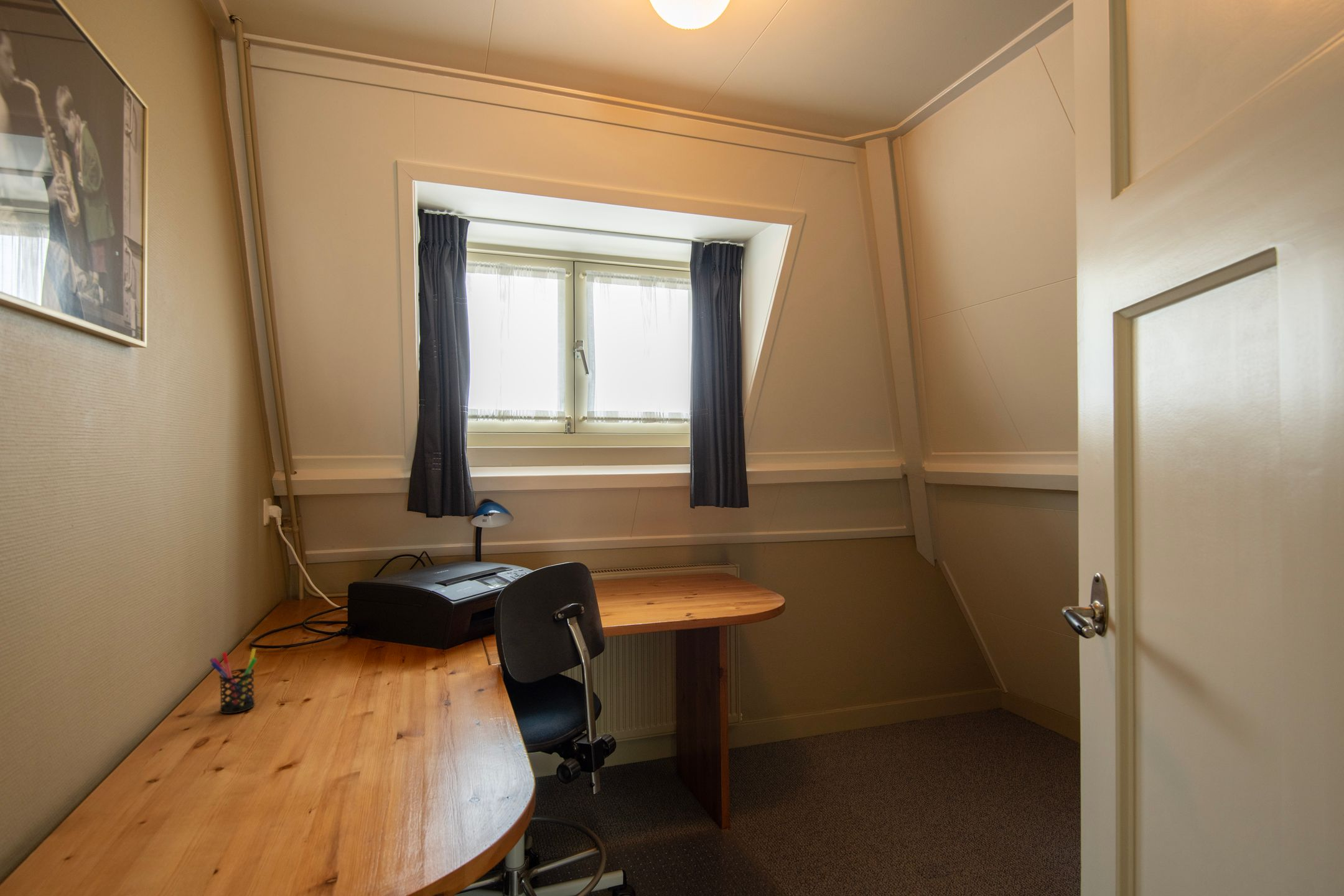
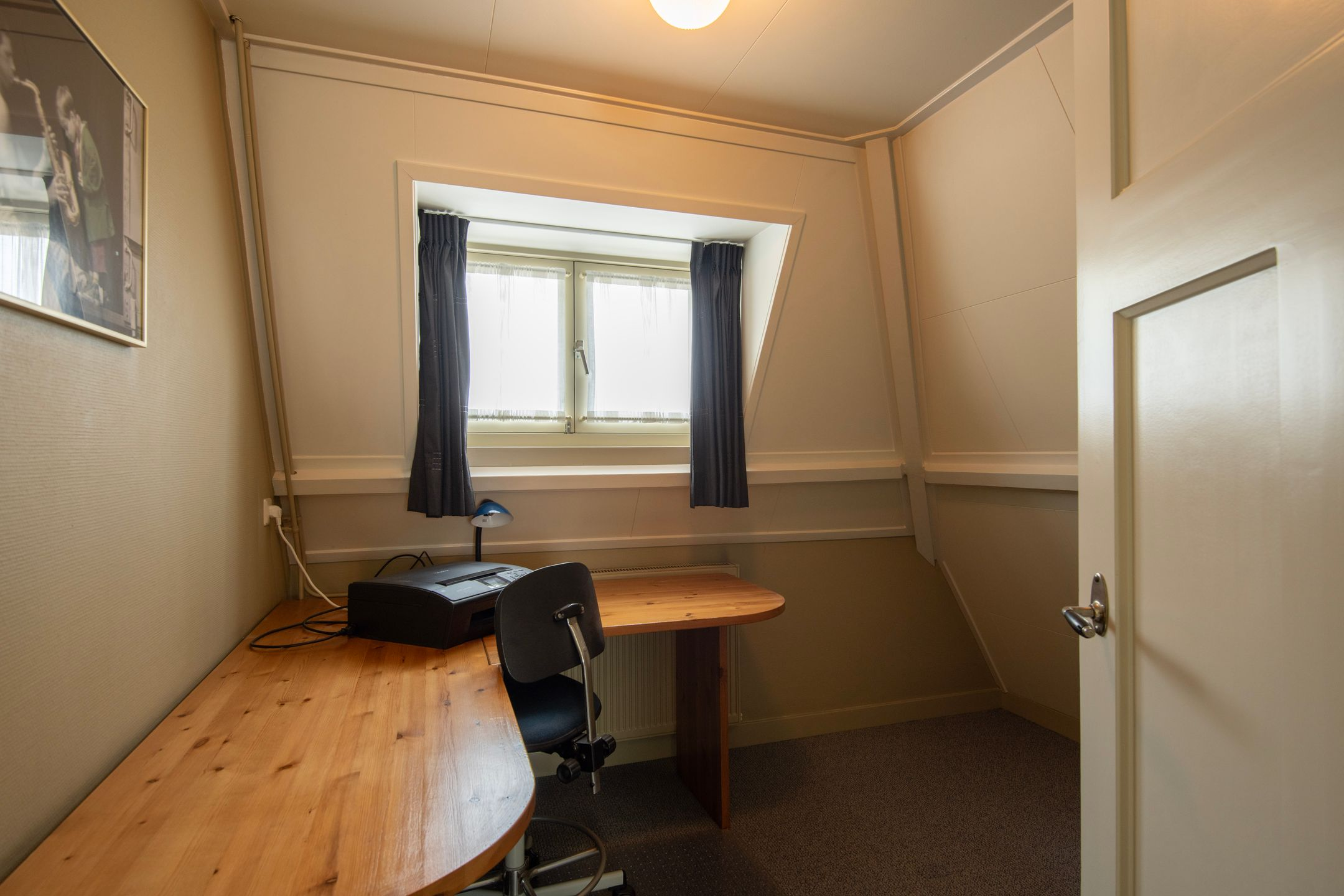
- pen holder [209,648,258,714]
